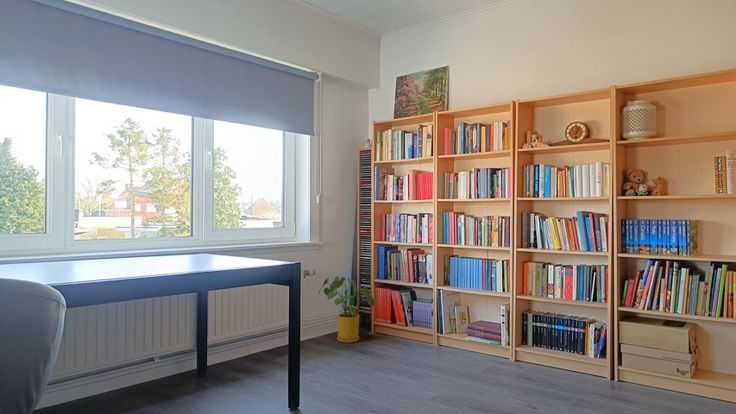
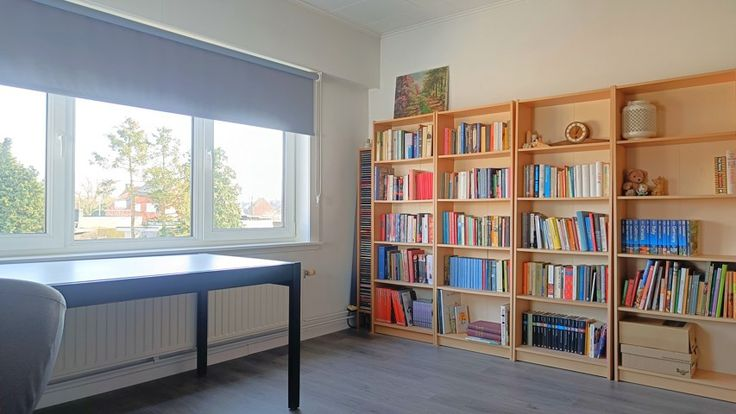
- house plant [318,276,375,344]
